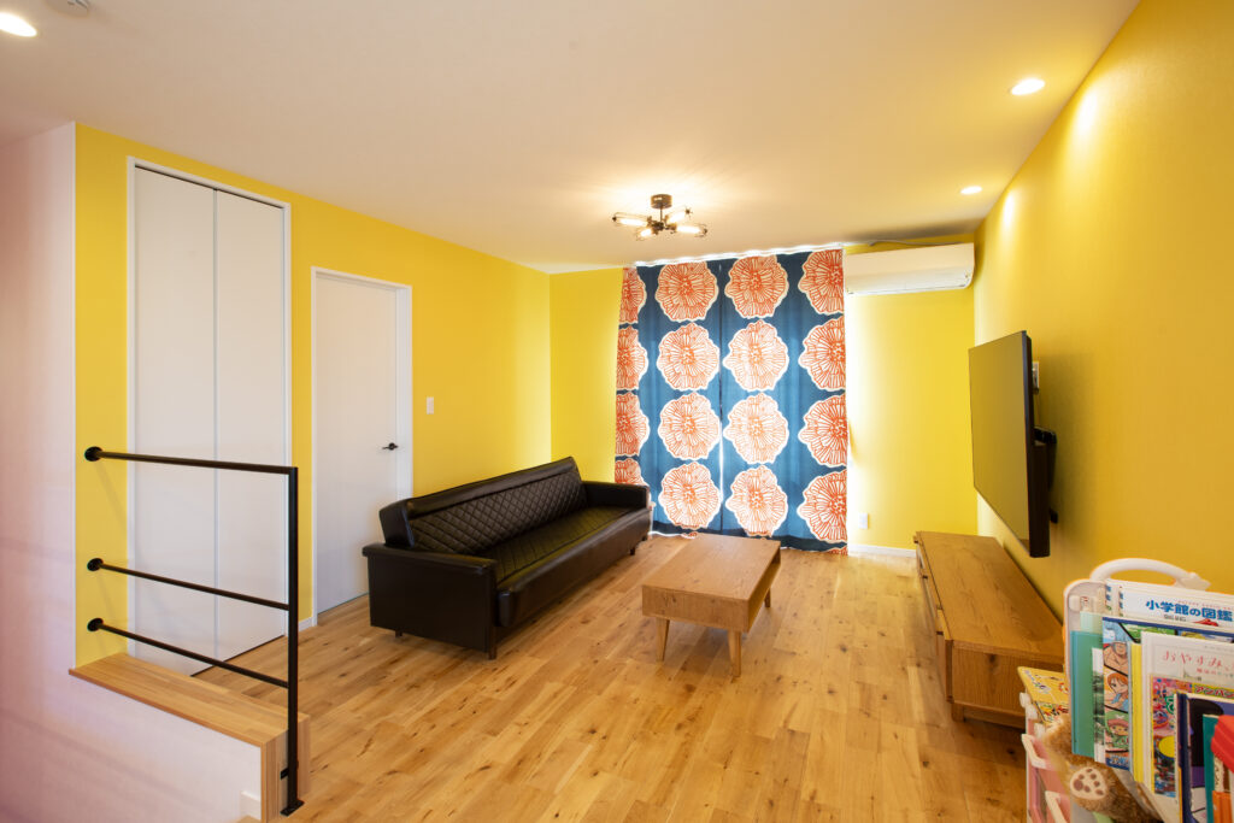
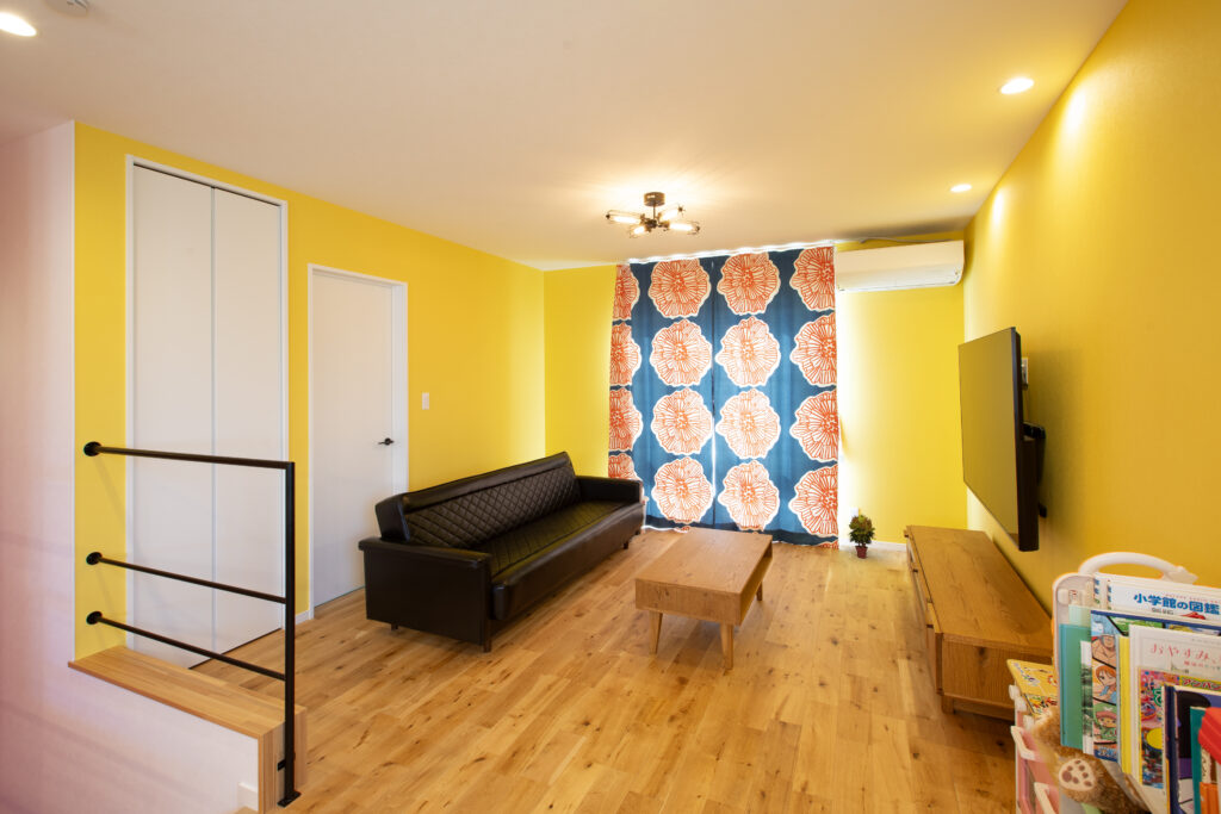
+ potted plant [848,514,876,559]
